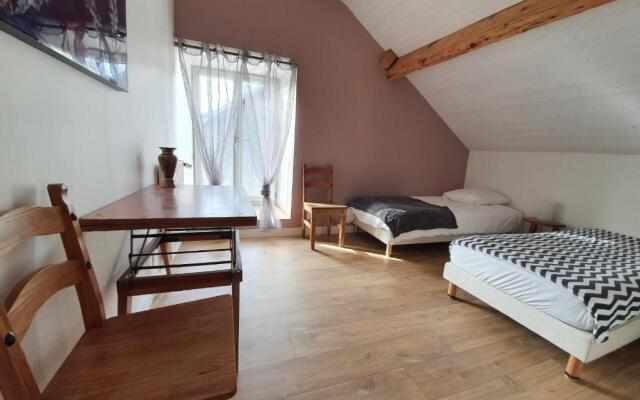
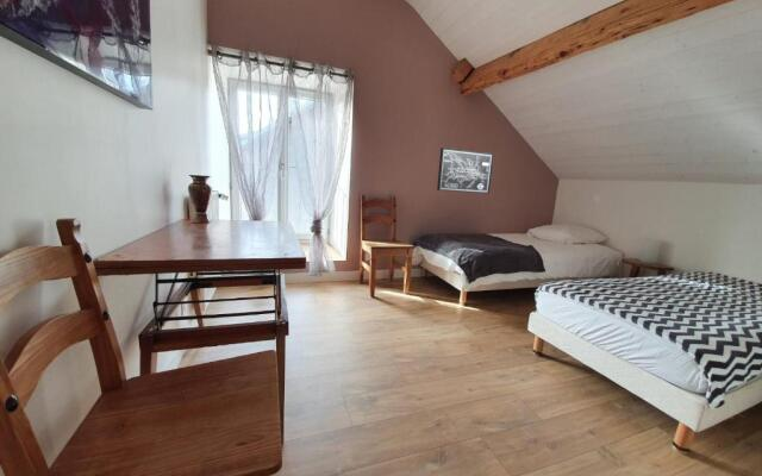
+ wall art [436,146,495,195]
